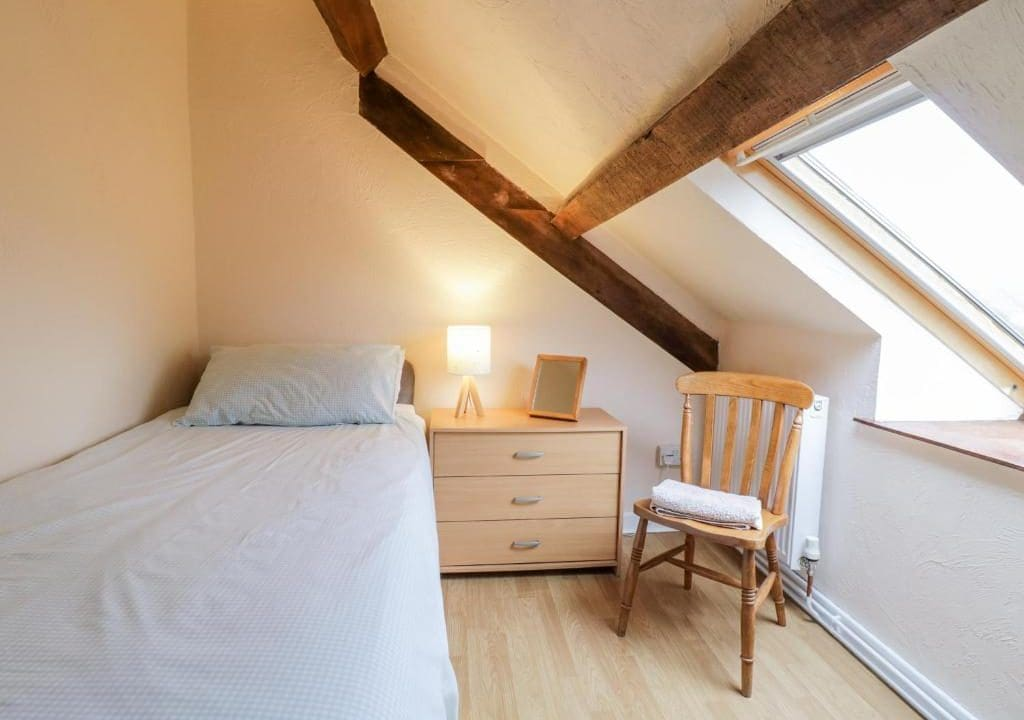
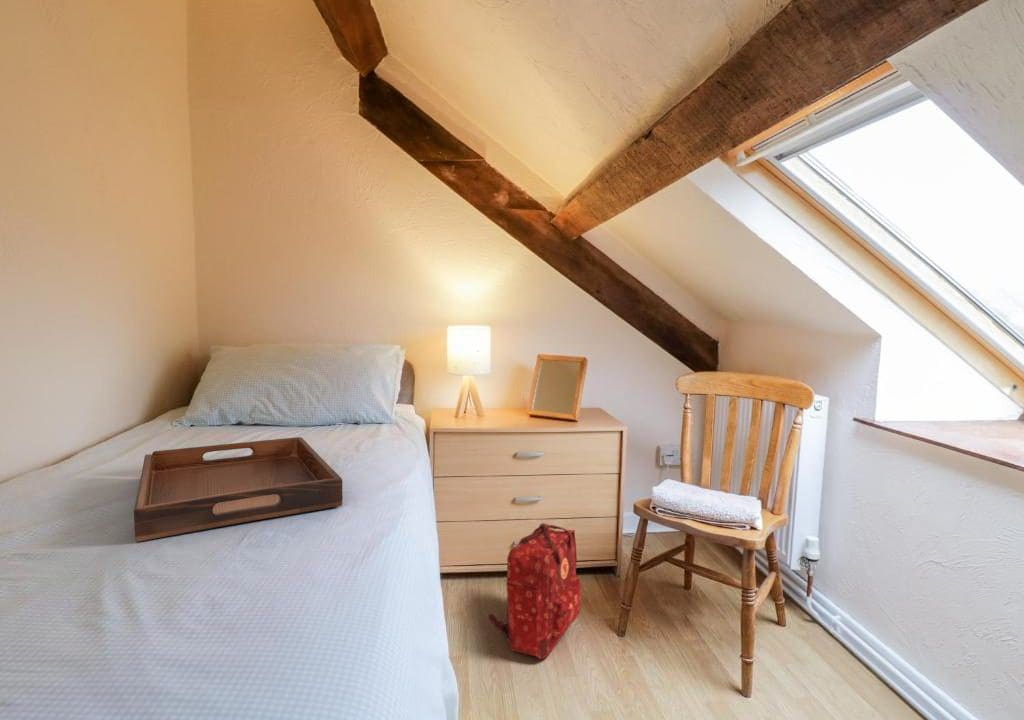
+ backpack [487,522,582,660]
+ serving tray [133,436,343,543]
